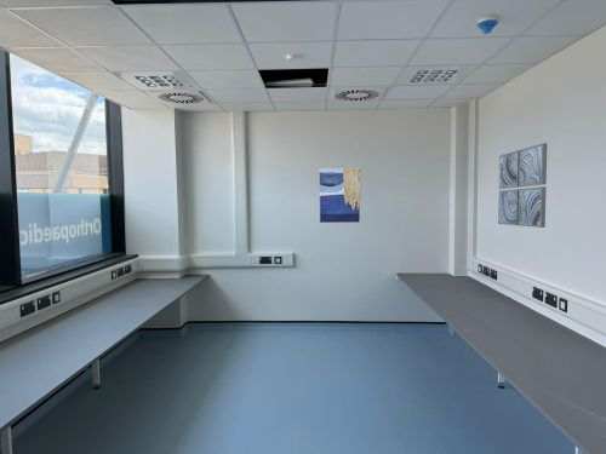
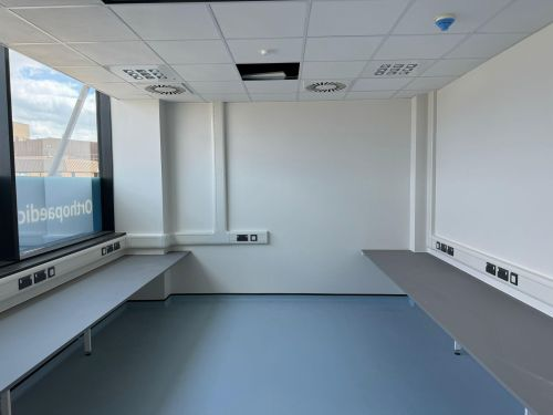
- wall art [497,142,548,229]
- wall art [319,166,362,224]
